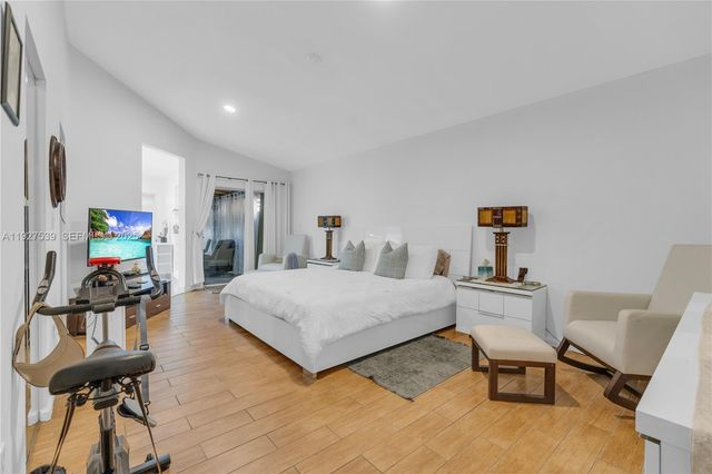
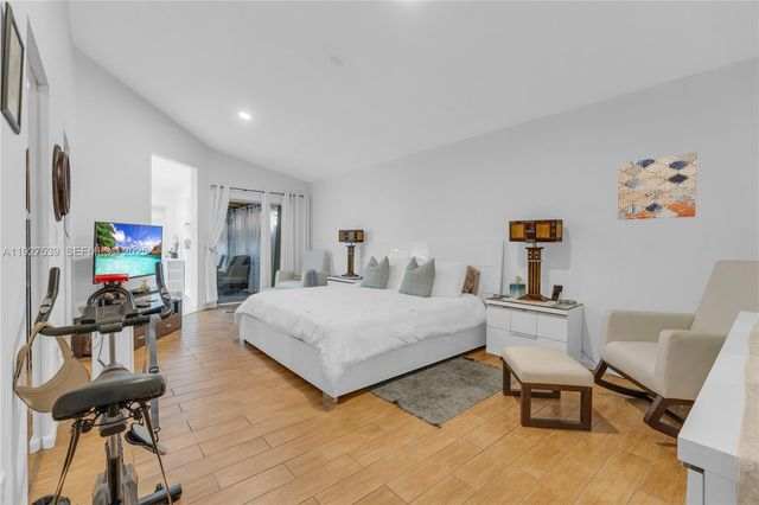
+ wall art [617,151,699,222]
